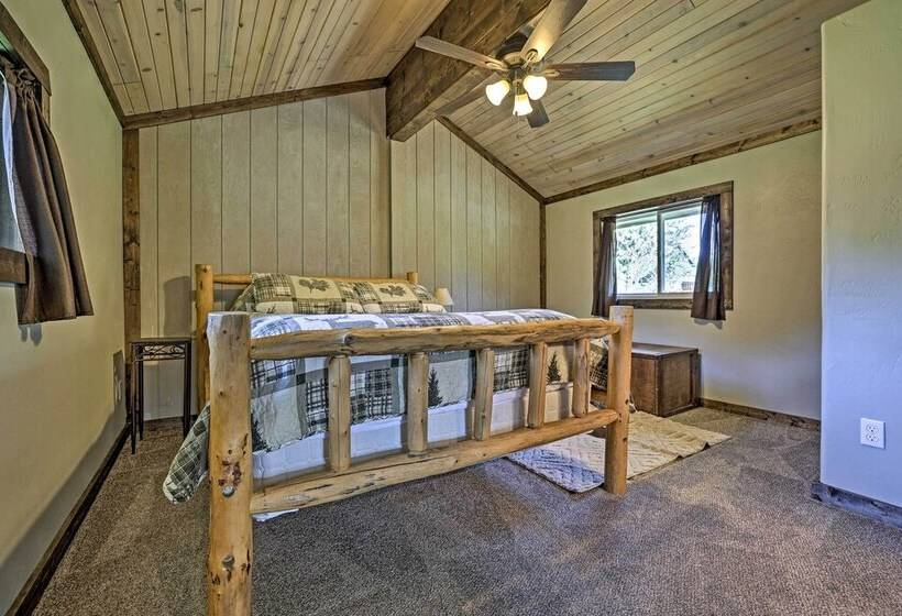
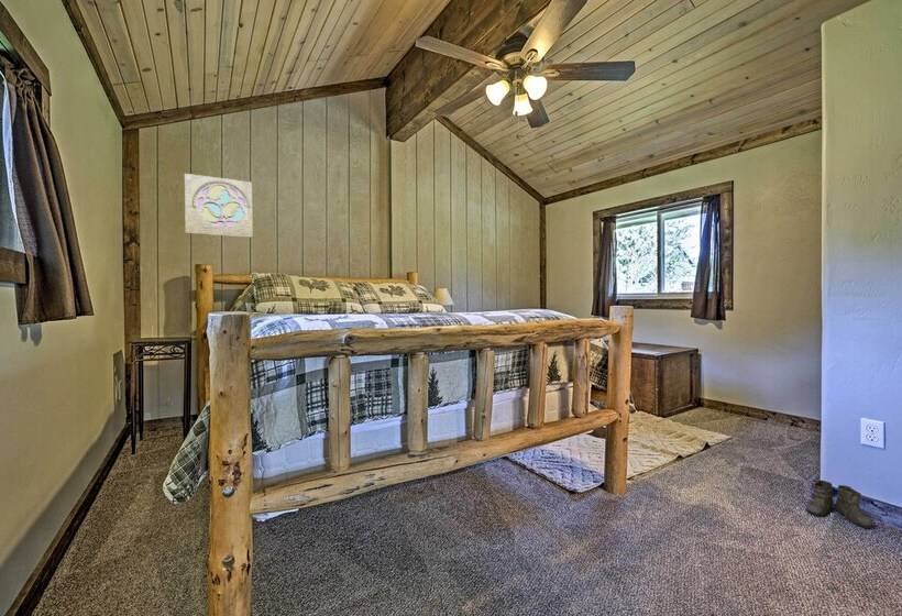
+ wall ornament [184,173,254,239]
+ boots [805,480,875,529]
